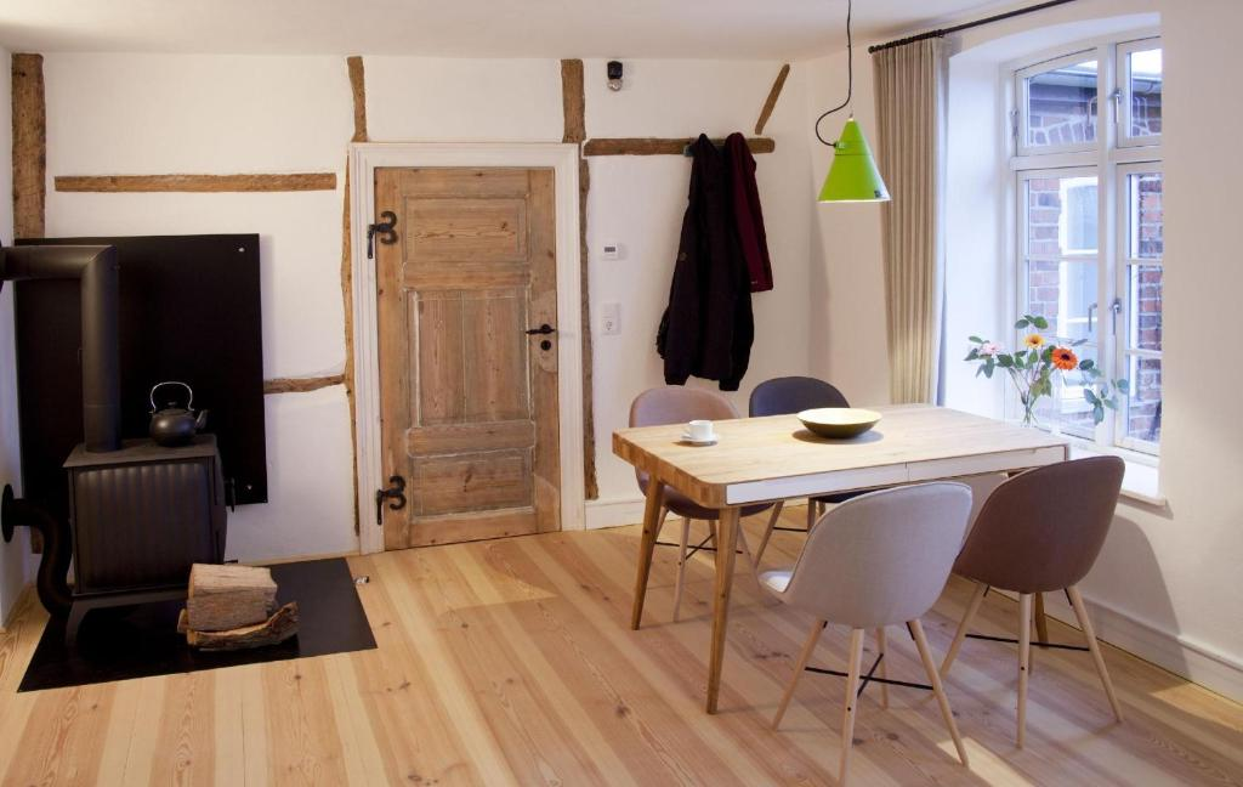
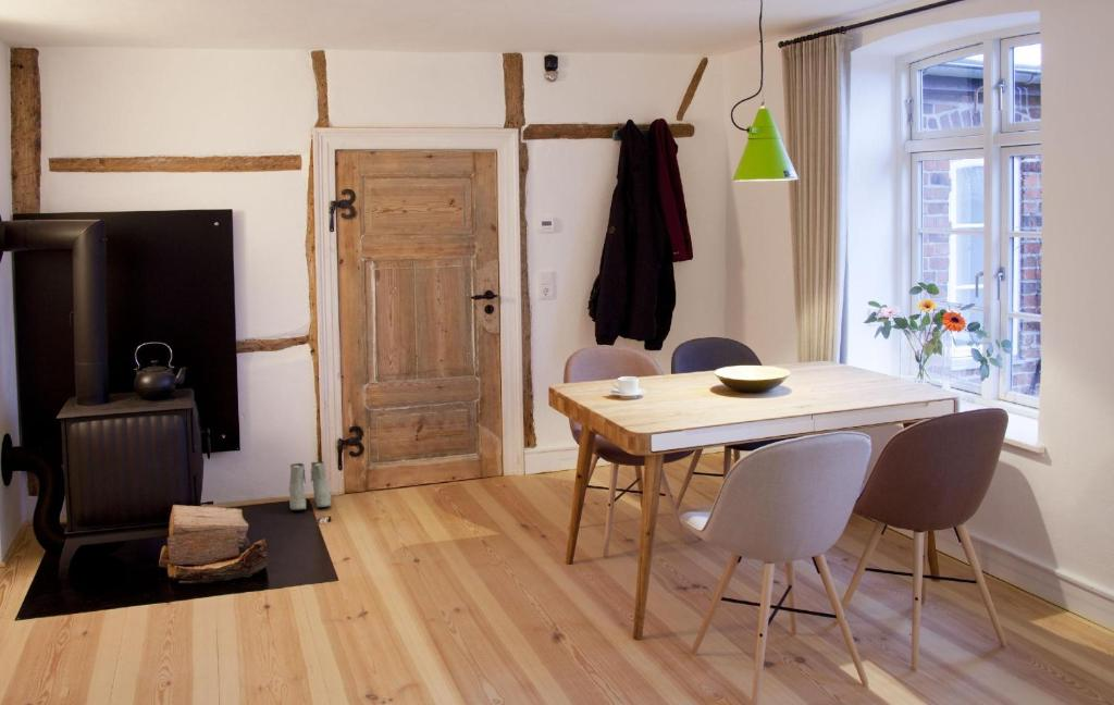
+ boots [288,460,332,511]
